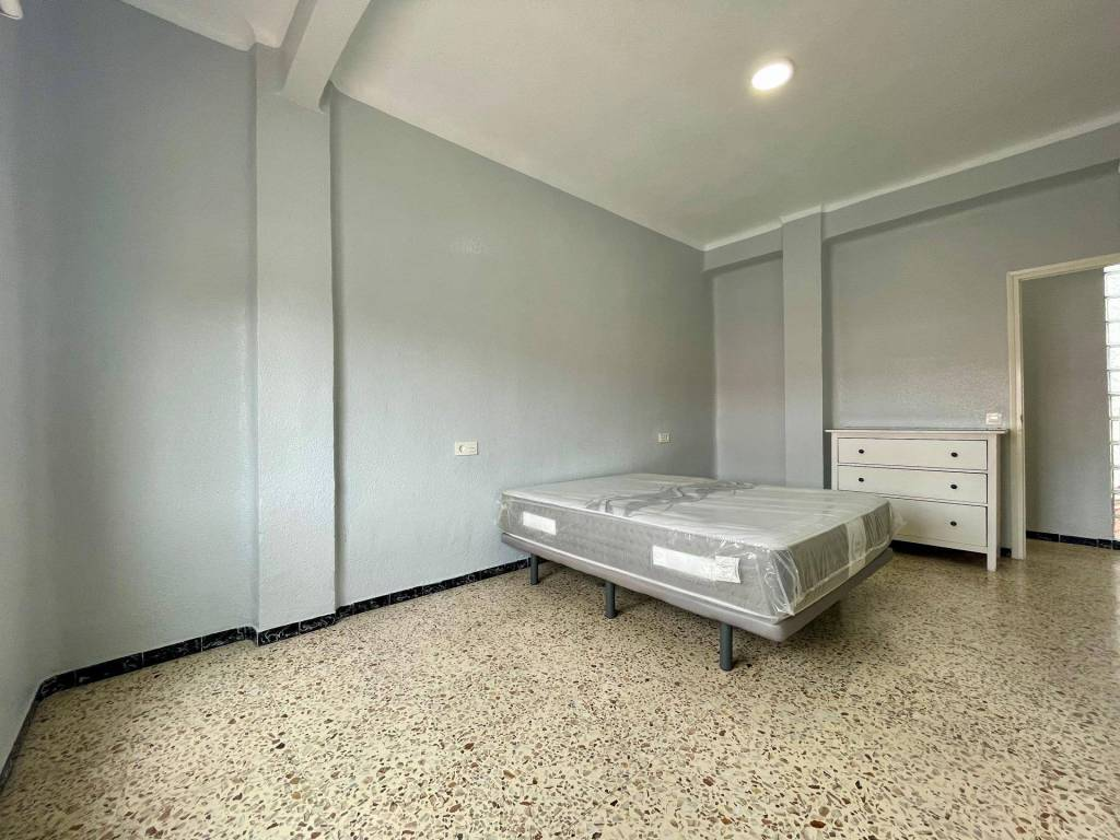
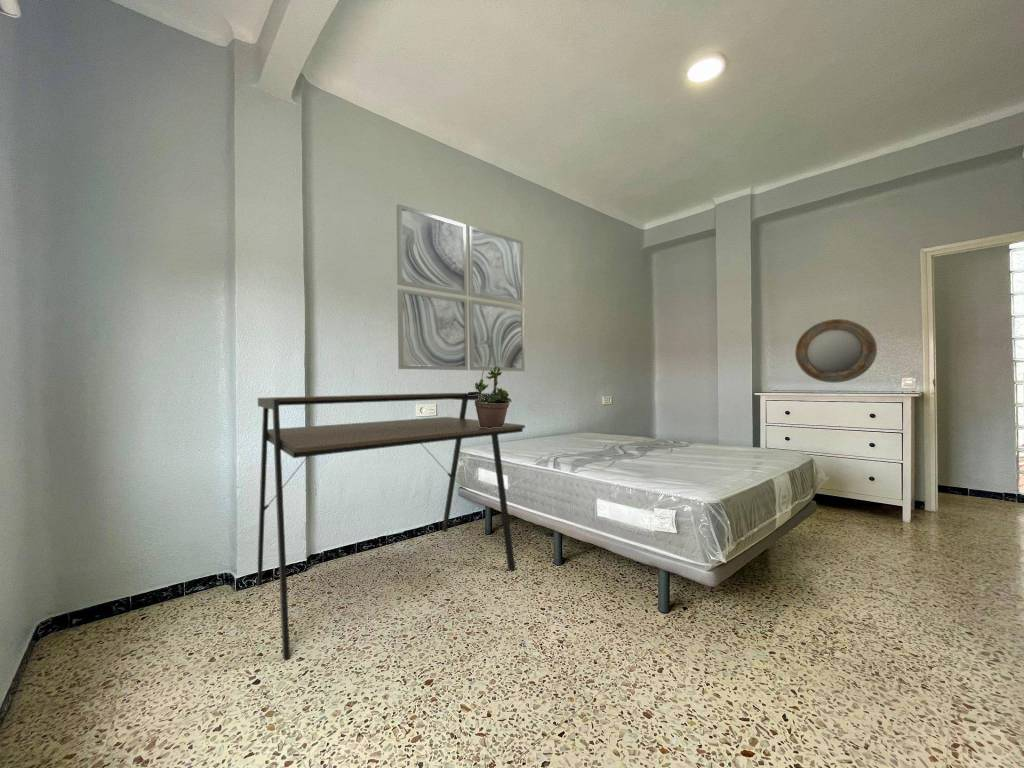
+ potted plant [467,366,513,428]
+ wall art [396,203,526,372]
+ home mirror [794,318,878,384]
+ desk [256,392,526,662]
